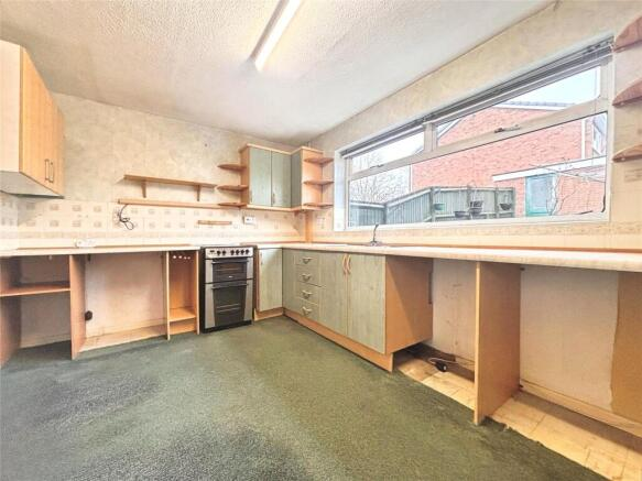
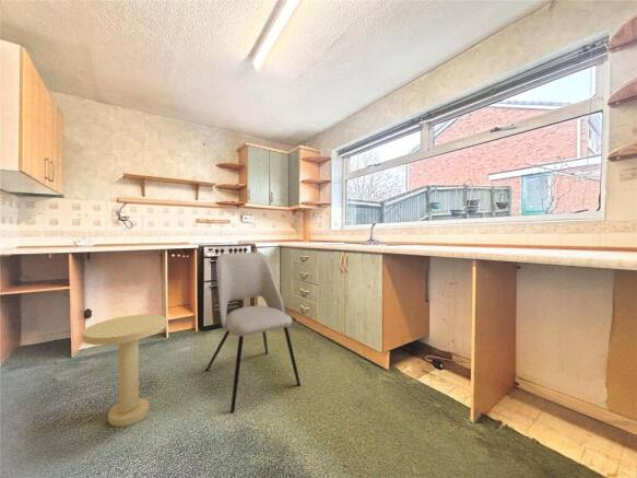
+ dining chair [204,252,302,413]
+ side table [81,313,167,428]
